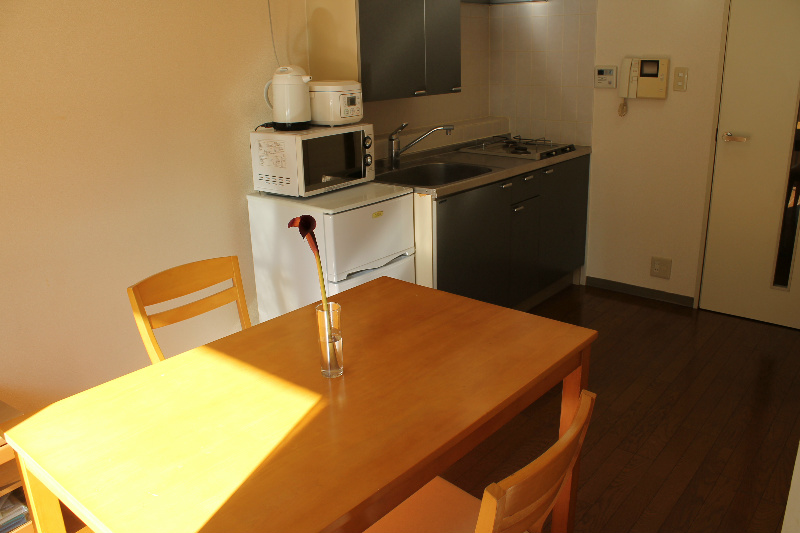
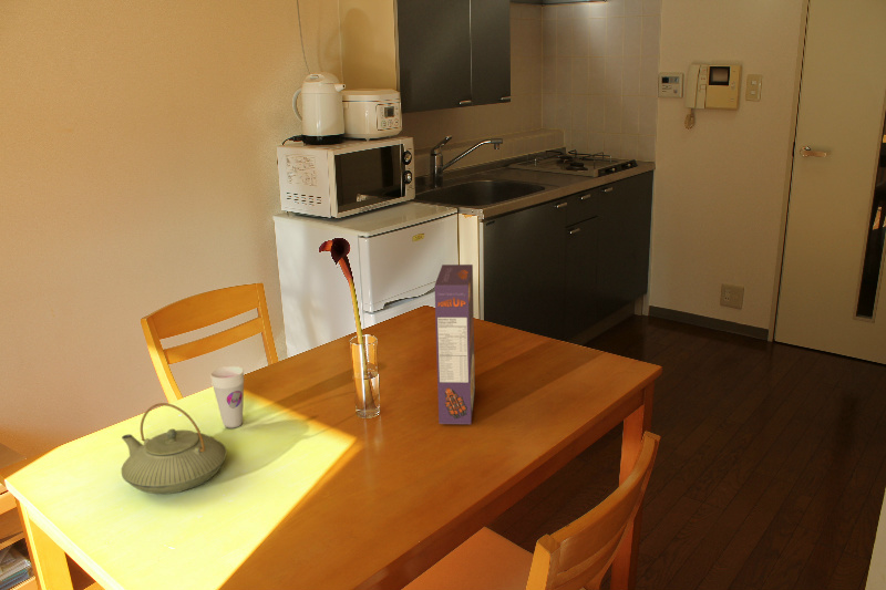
+ cereal box [433,263,476,425]
+ teapot [121,402,228,495]
+ cup [209,365,245,429]
